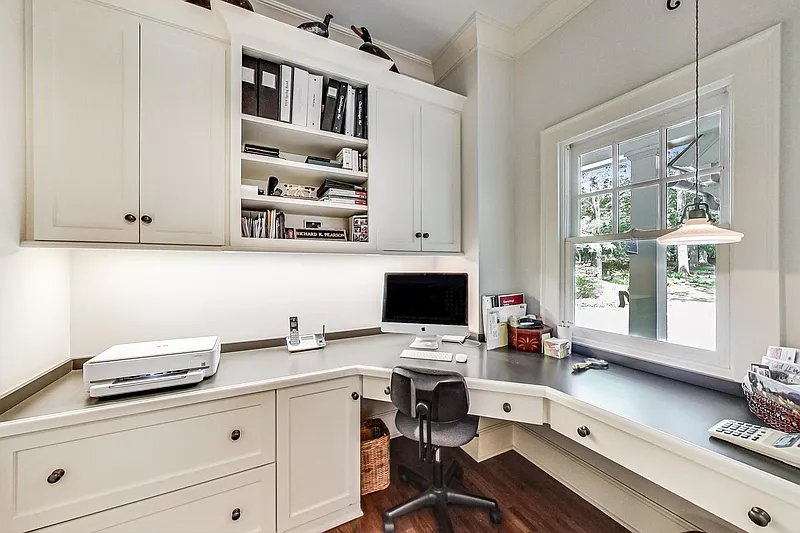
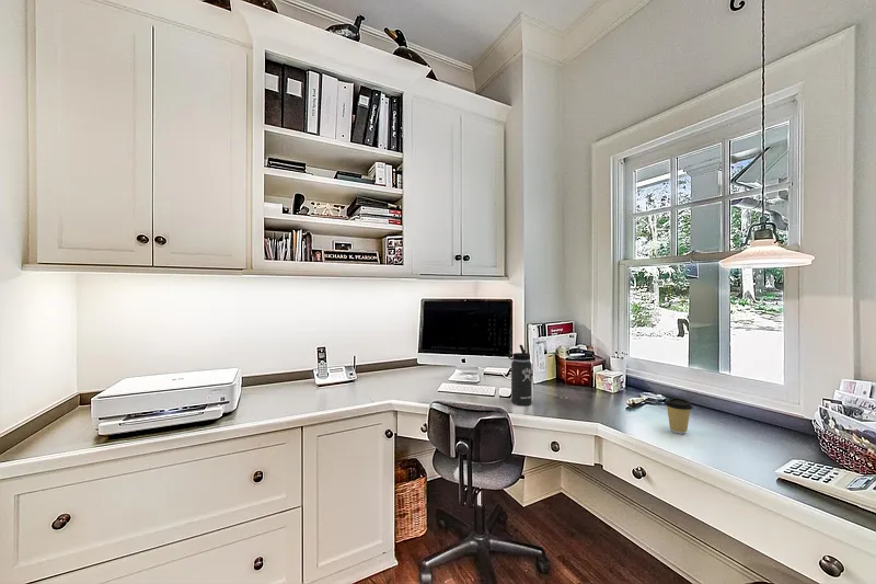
+ thermos bottle [507,344,533,406]
+ coffee cup [664,397,693,435]
